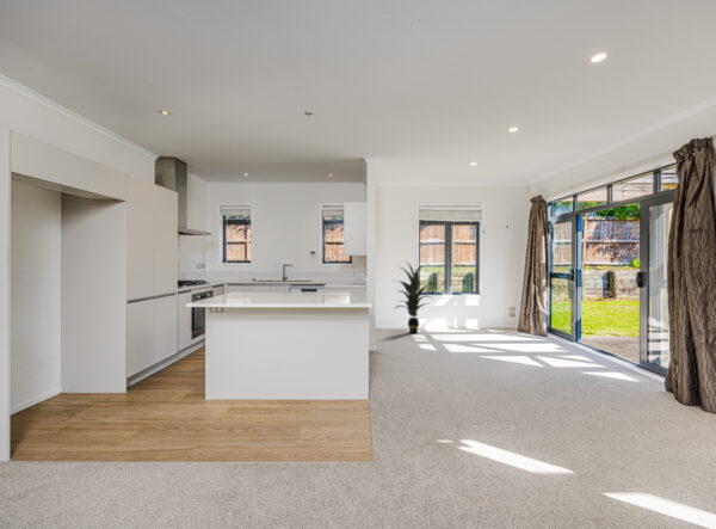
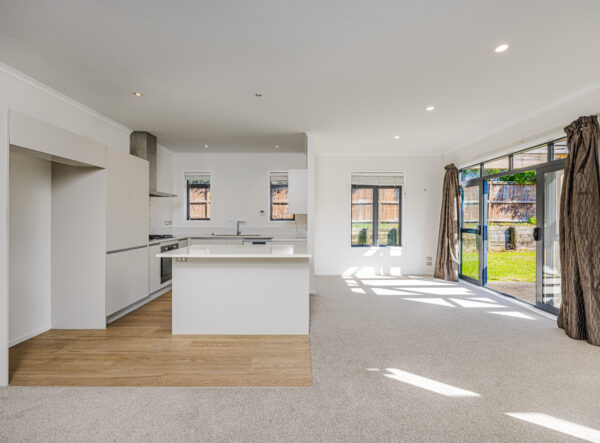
- indoor plant [391,260,434,334]
